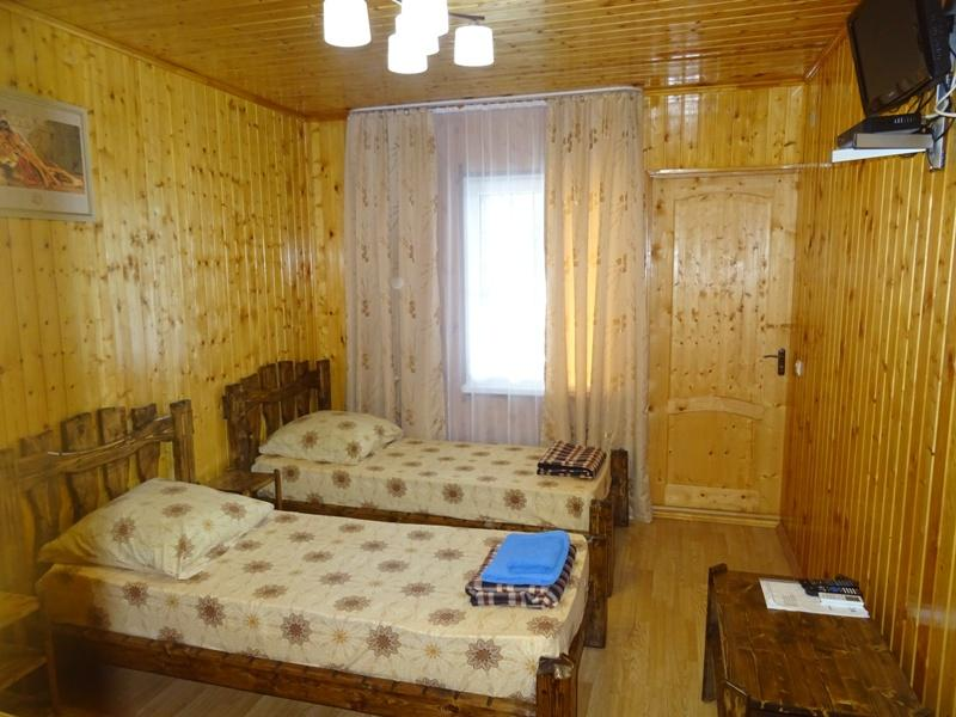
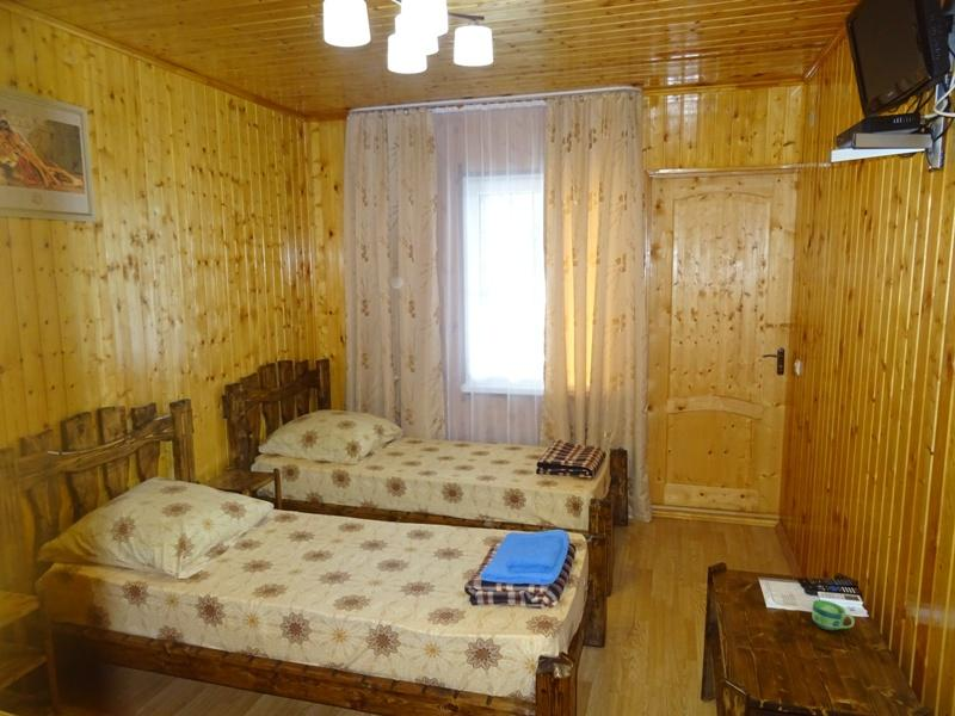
+ cup [811,599,856,631]
